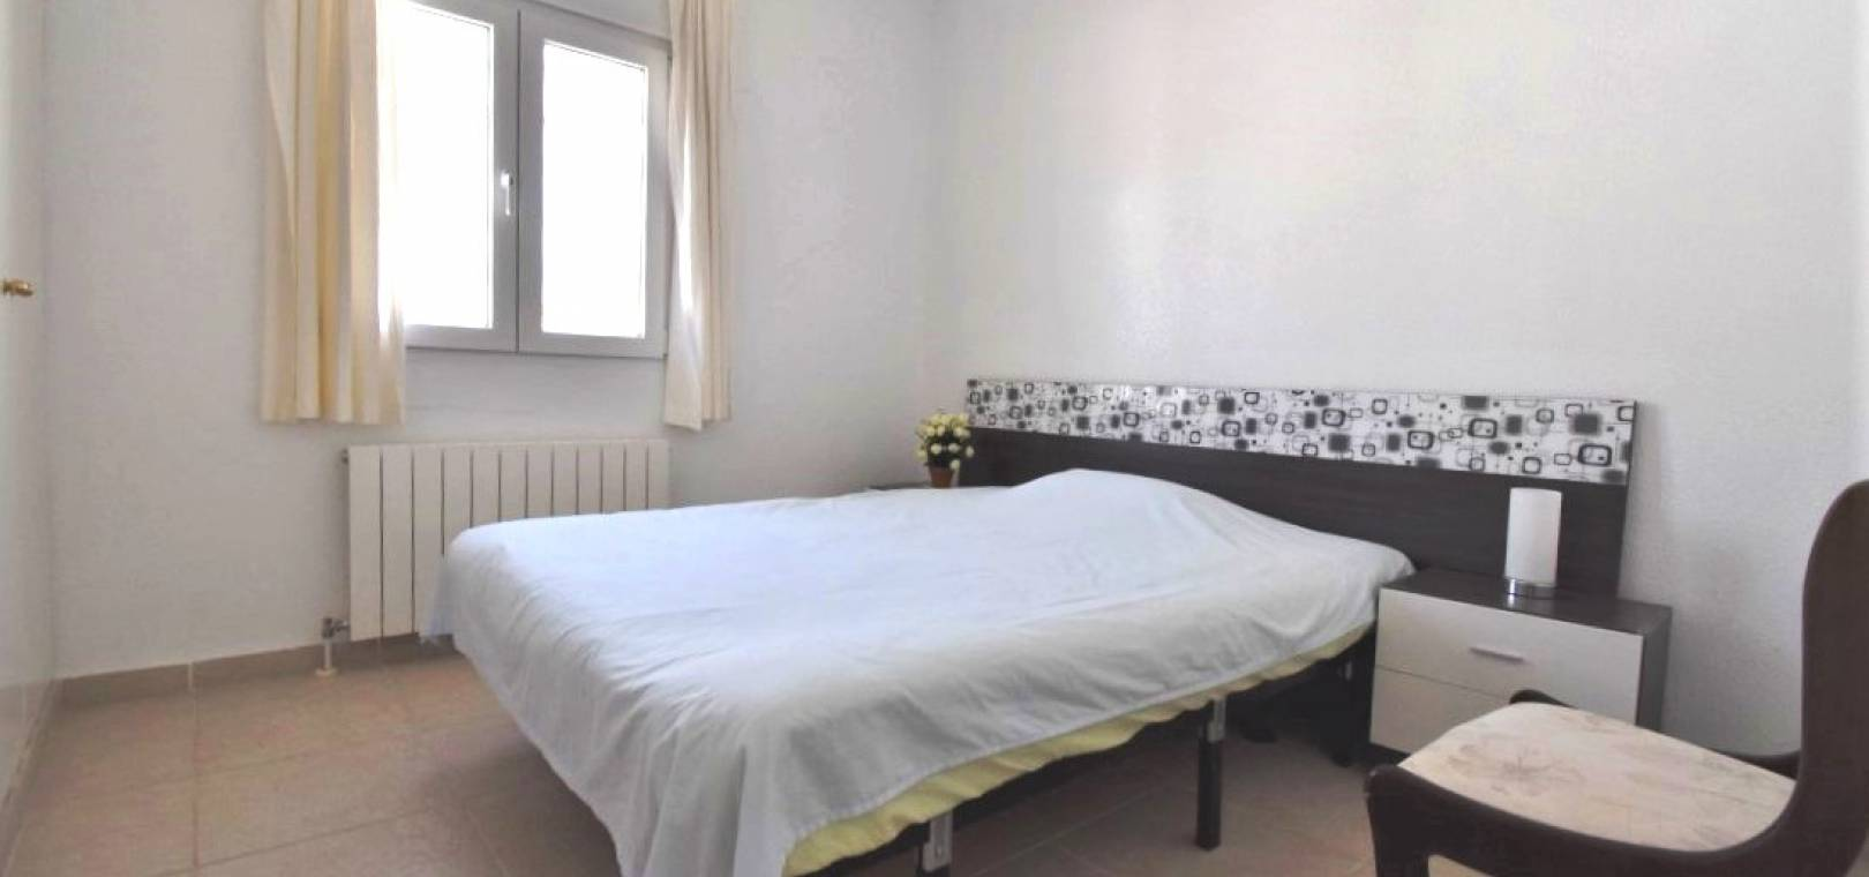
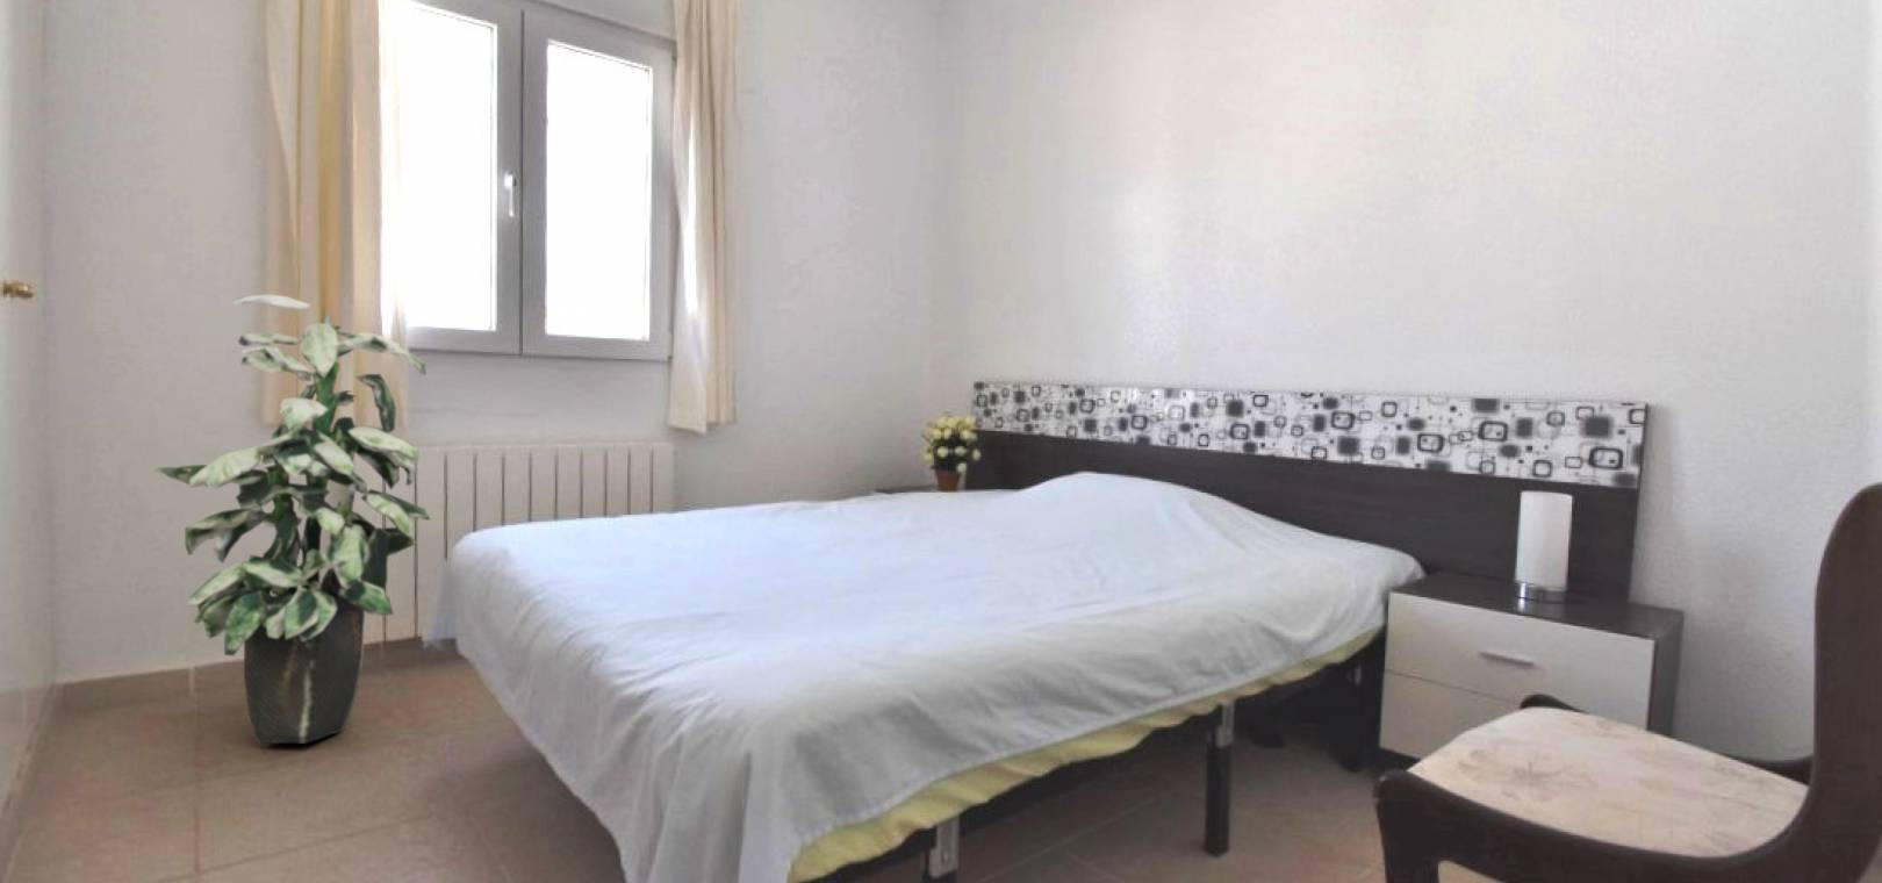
+ indoor plant [152,294,431,744]
